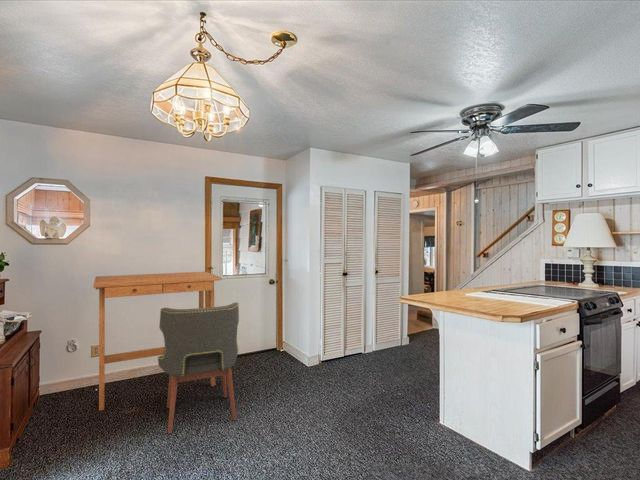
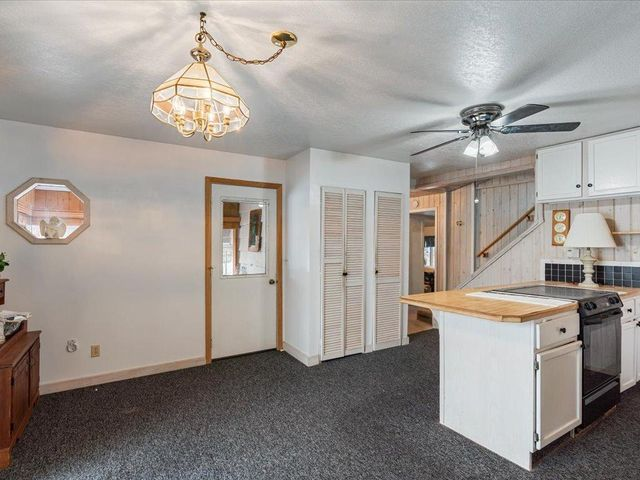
- chair [157,302,240,435]
- desk [92,271,222,412]
